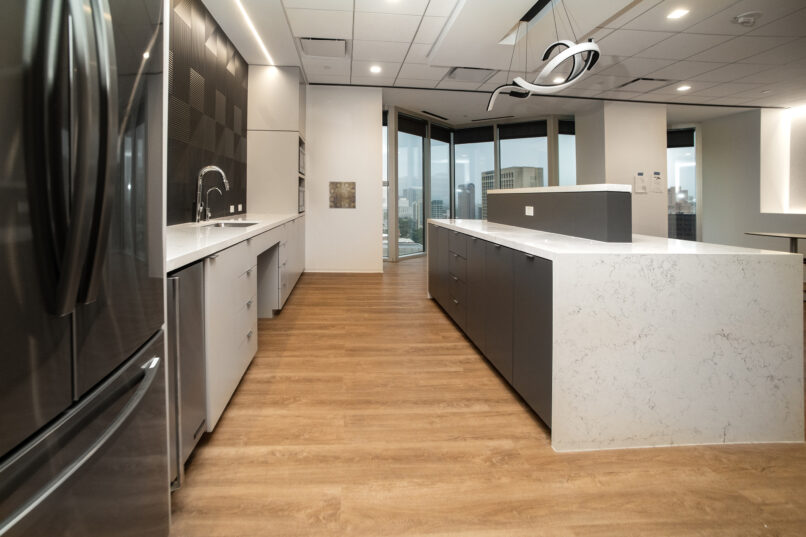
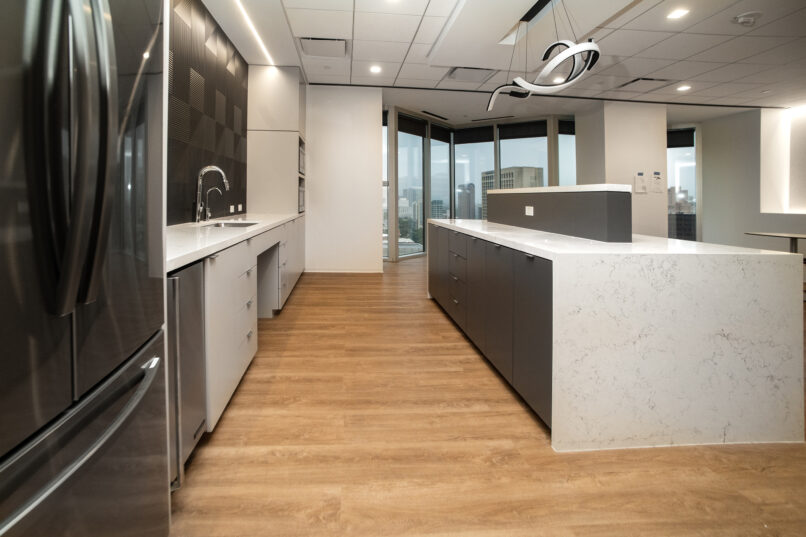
- wall art [328,181,357,210]
